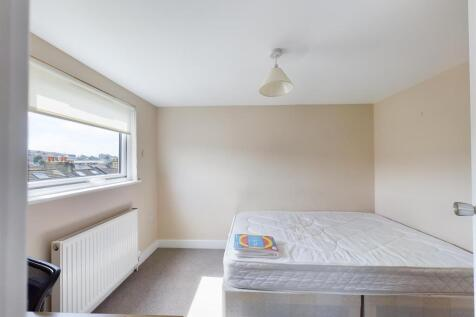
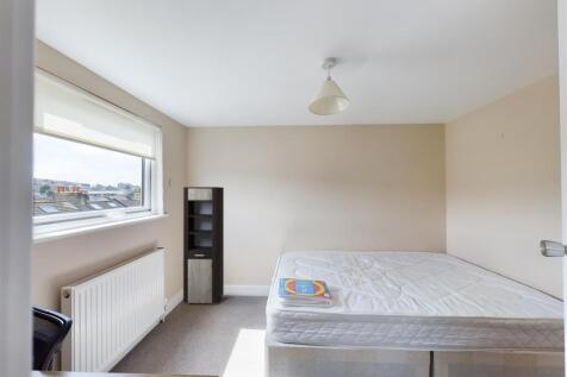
+ cabinet [182,186,225,306]
